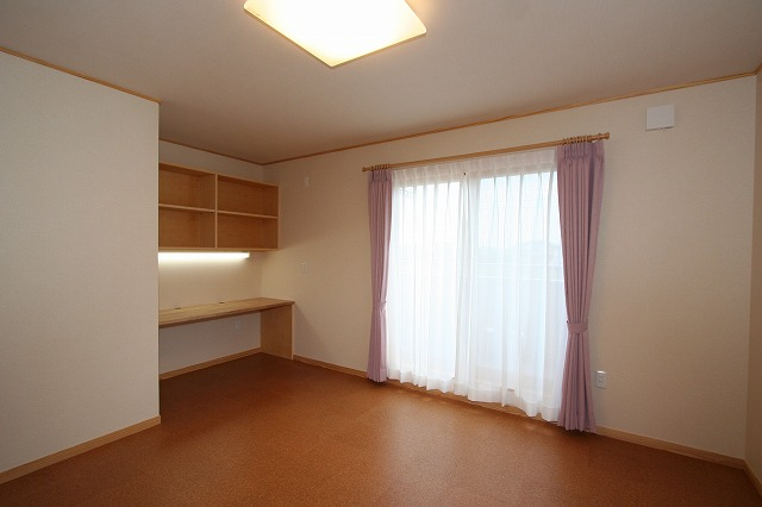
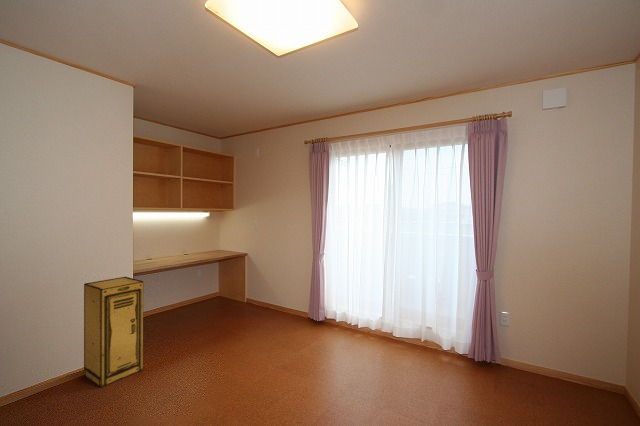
+ storage cabinet [83,276,144,389]
